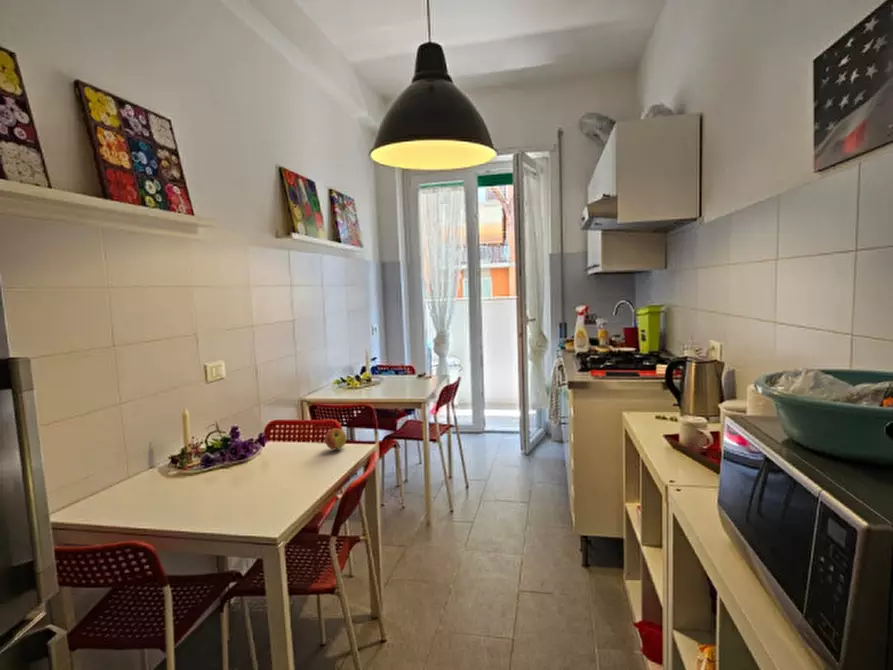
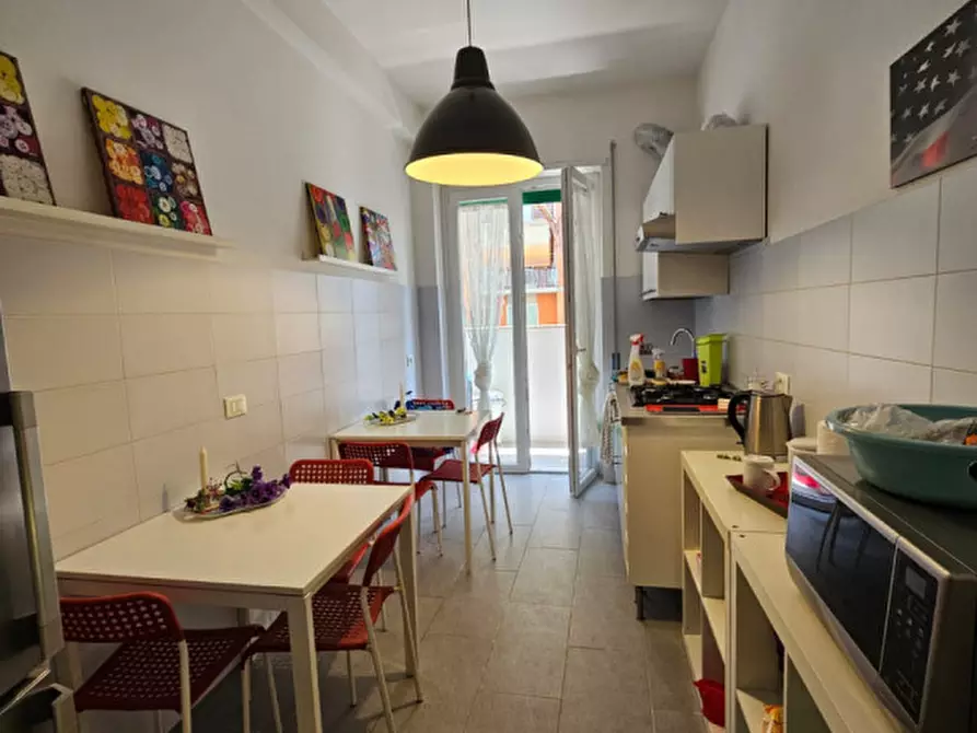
- apple [324,427,348,451]
